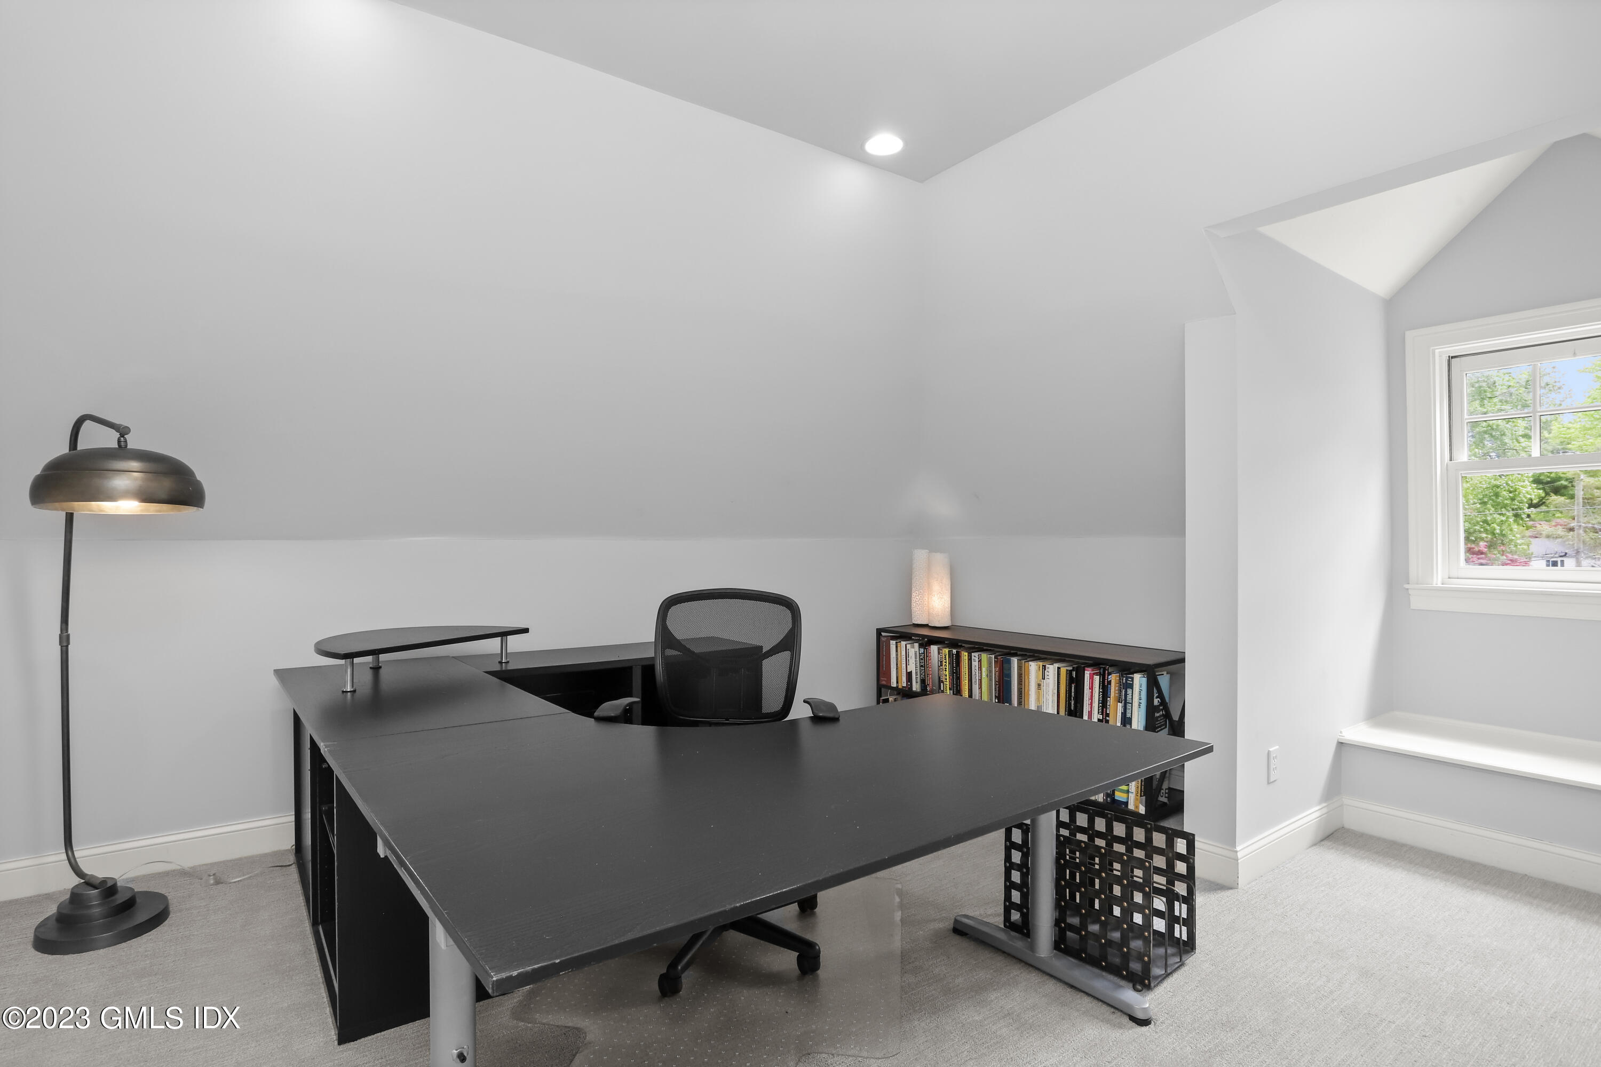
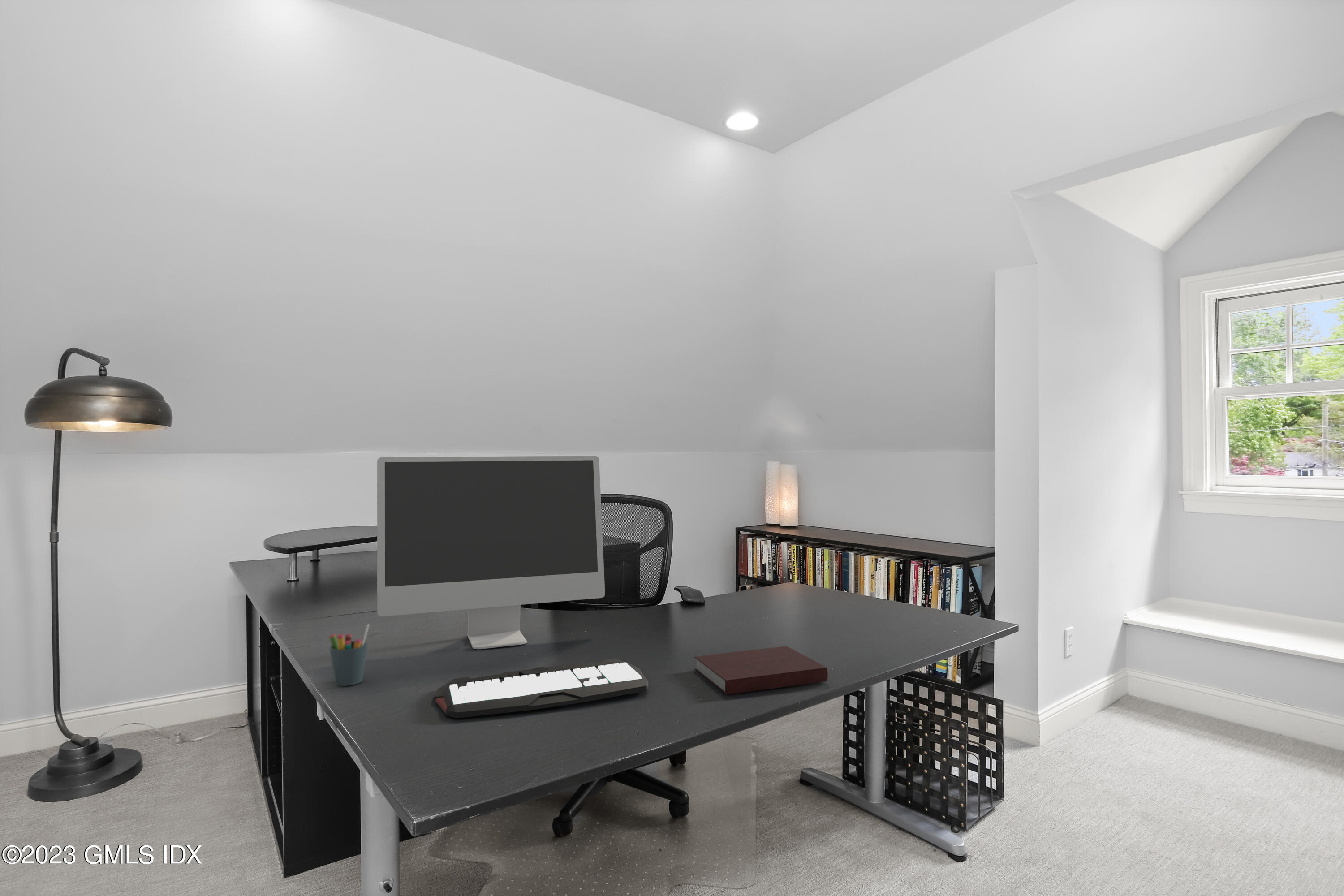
+ keyboard [435,659,649,719]
+ computer monitor [377,455,605,650]
+ notebook [694,646,828,695]
+ pen holder [328,624,370,686]
